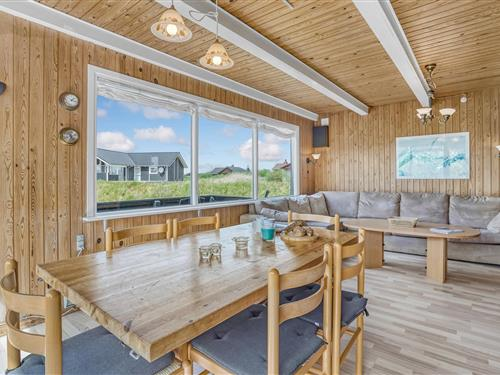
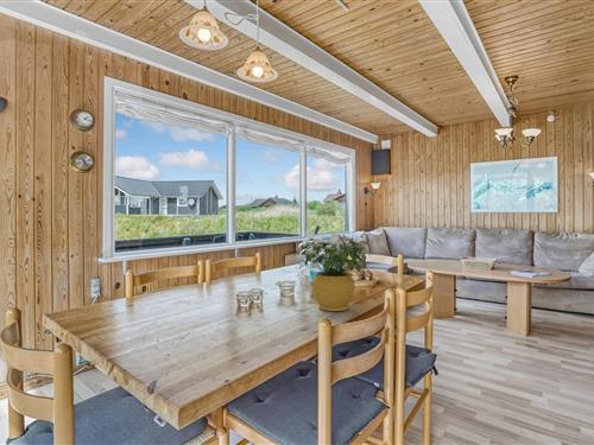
+ potted flower [297,231,371,312]
